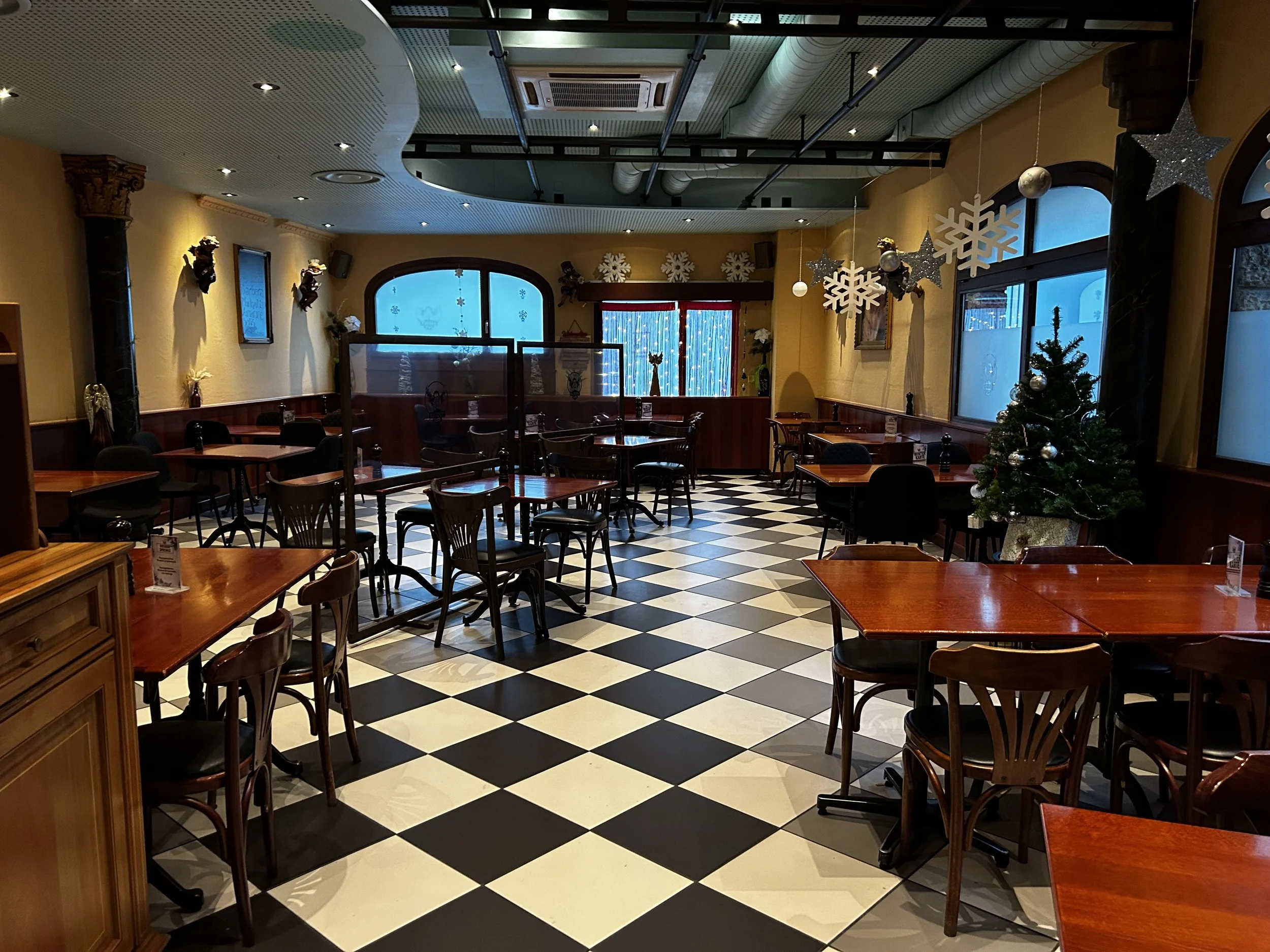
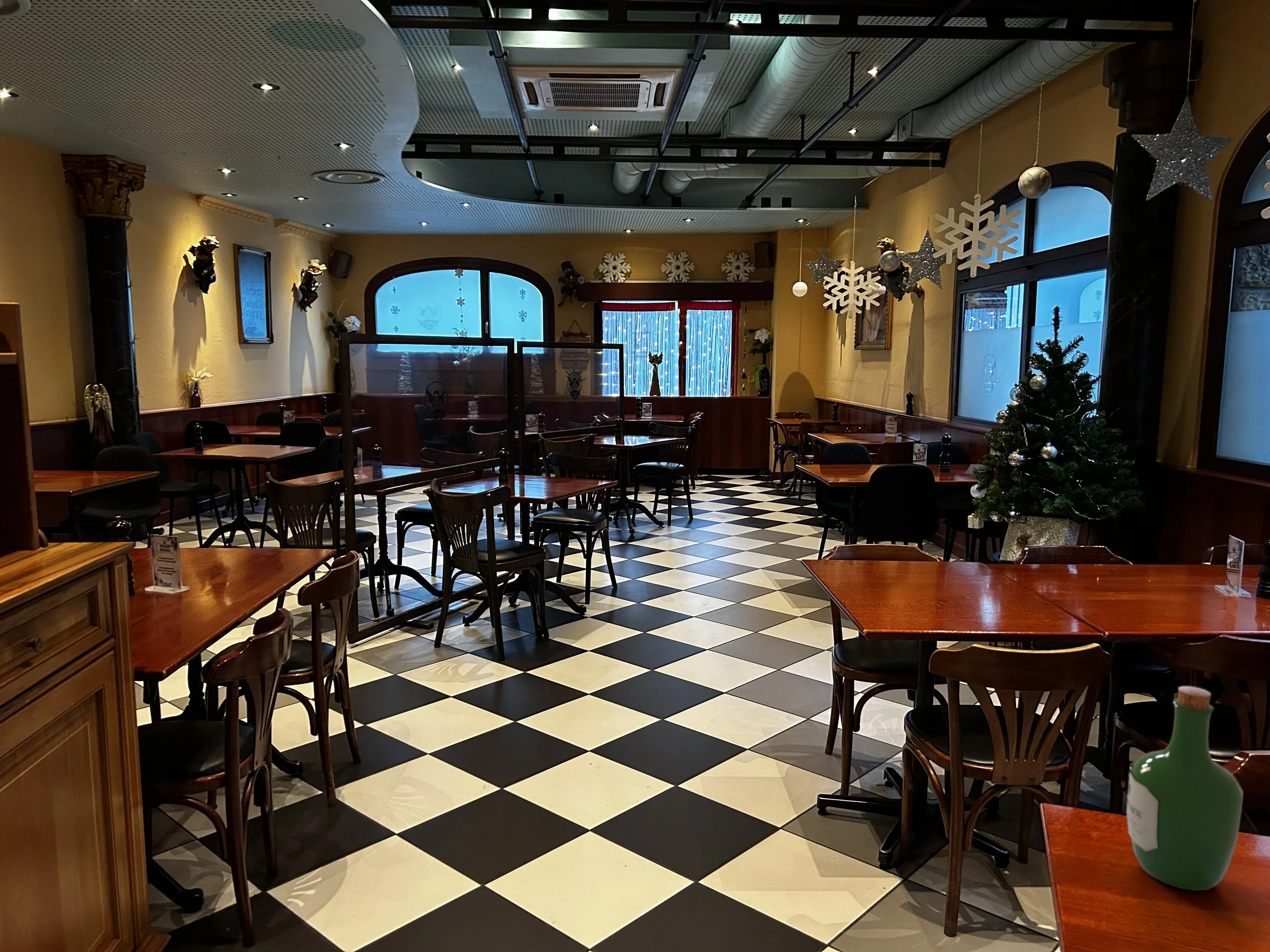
+ wine bottle [1126,685,1244,891]
